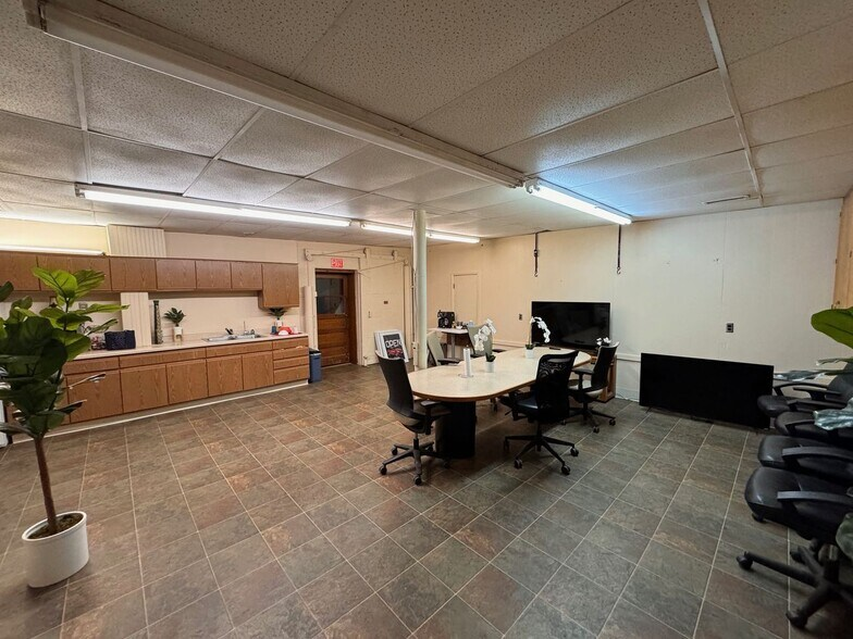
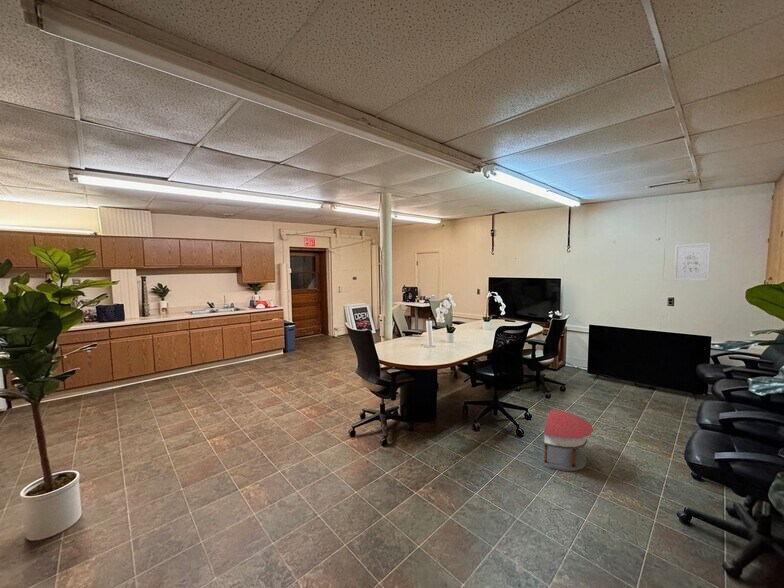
+ side table [543,408,594,472]
+ wall art [673,242,712,282]
